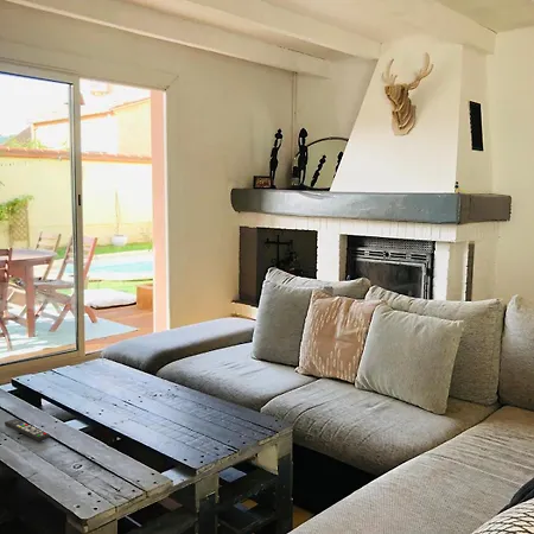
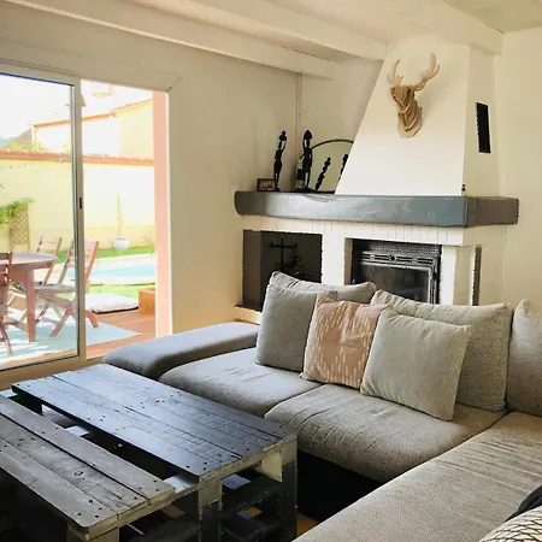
- remote control [4,418,51,443]
